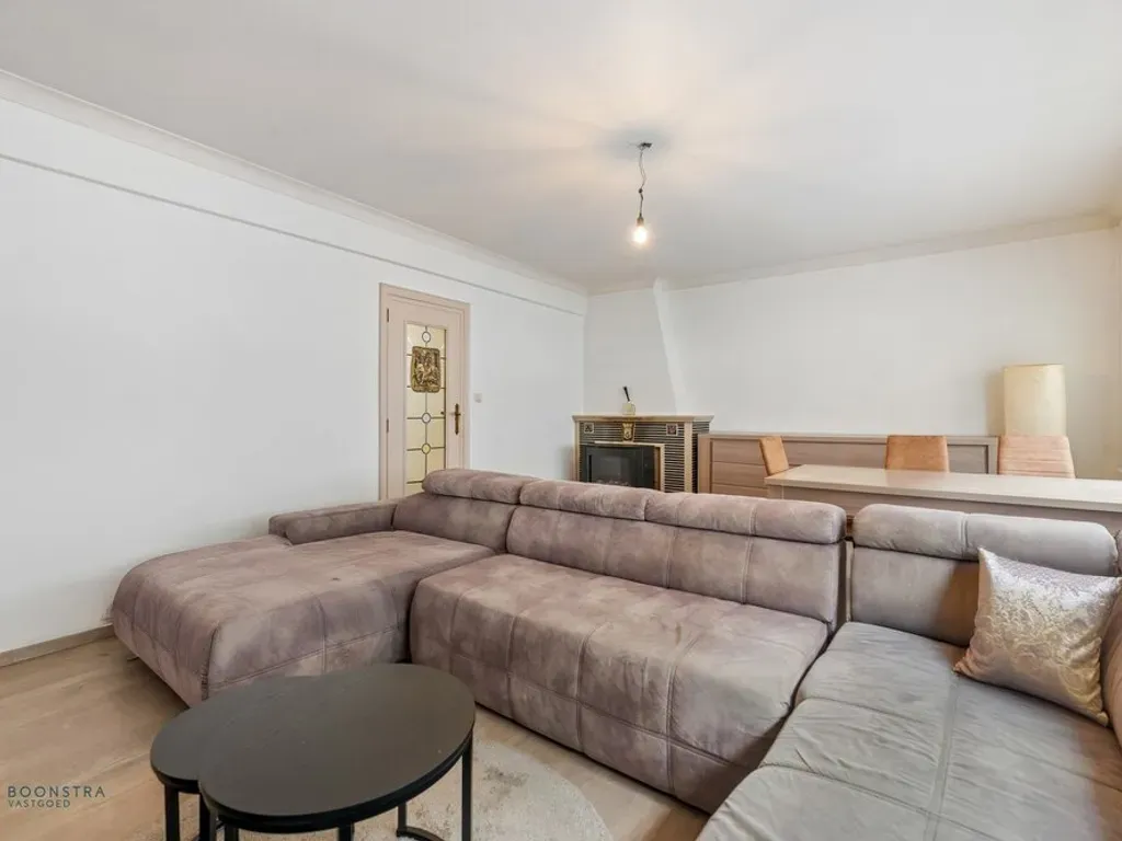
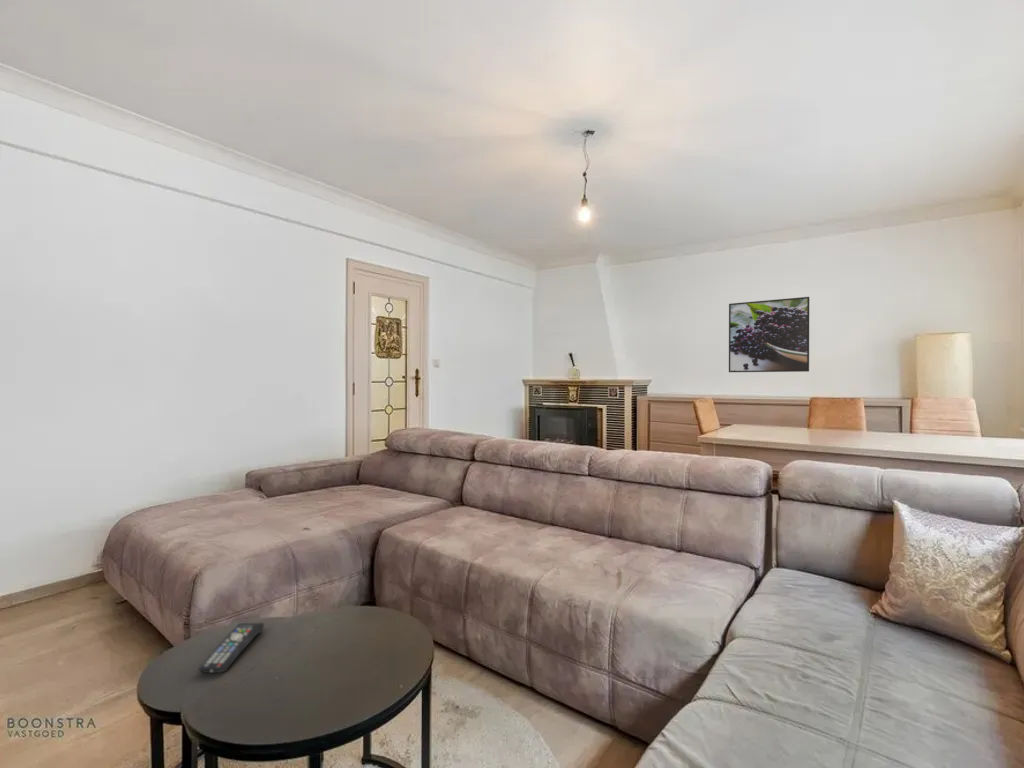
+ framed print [728,296,810,373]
+ remote control [197,622,265,674]
